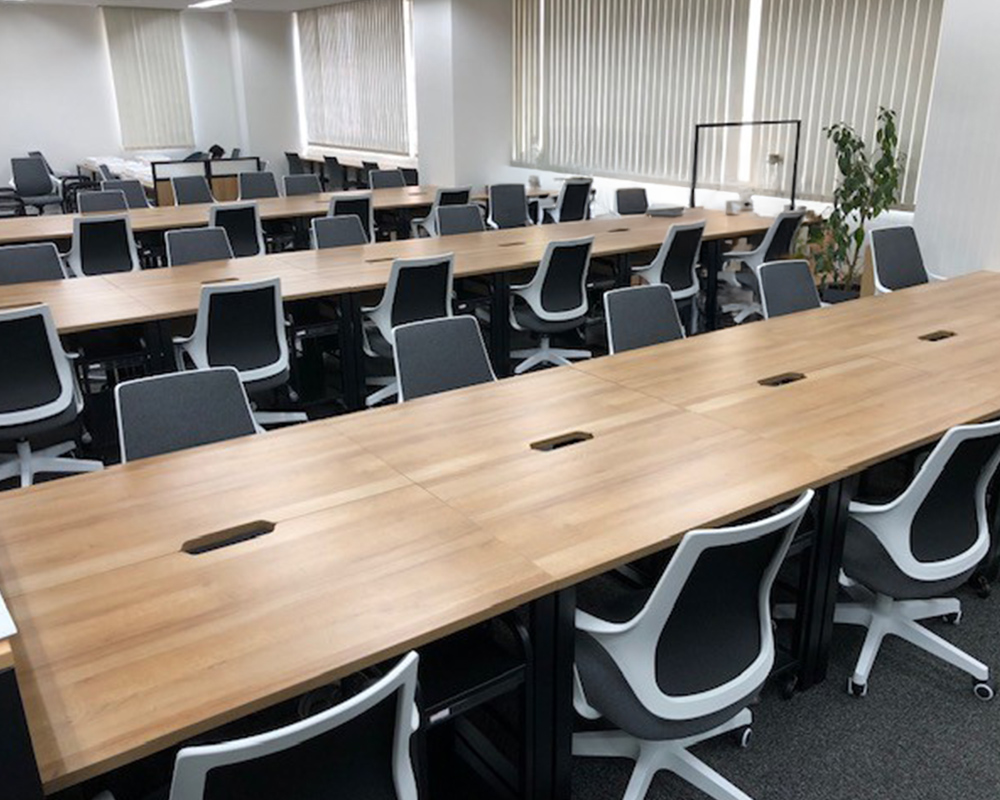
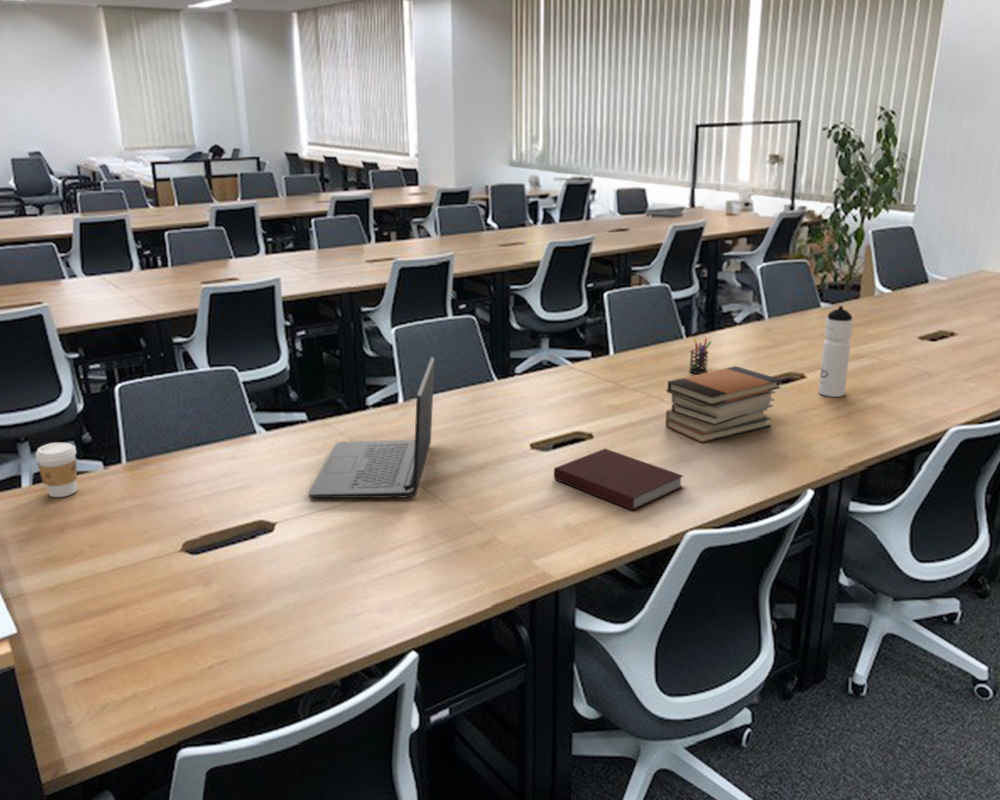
+ book stack [664,365,782,444]
+ pen holder [688,337,712,375]
+ notebook [553,448,684,511]
+ coffee cup [35,442,78,498]
+ water bottle [818,305,854,398]
+ laptop [307,356,436,499]
